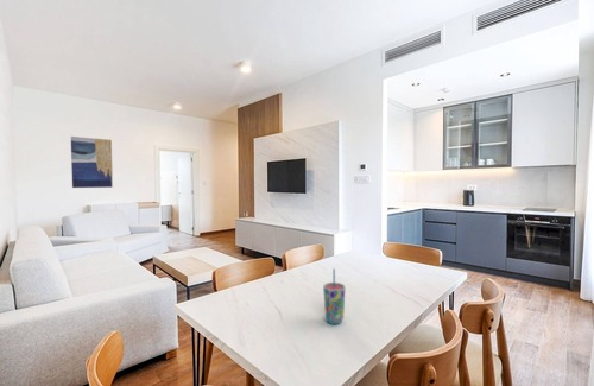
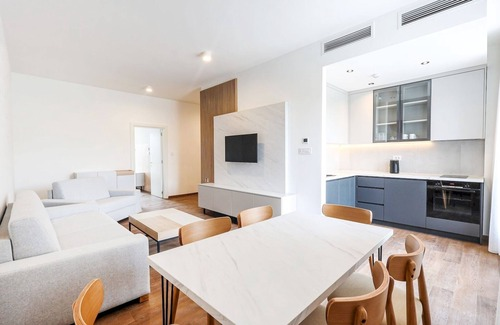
- wall art [70,135,114,189]
- cup [322,267,347,325]
